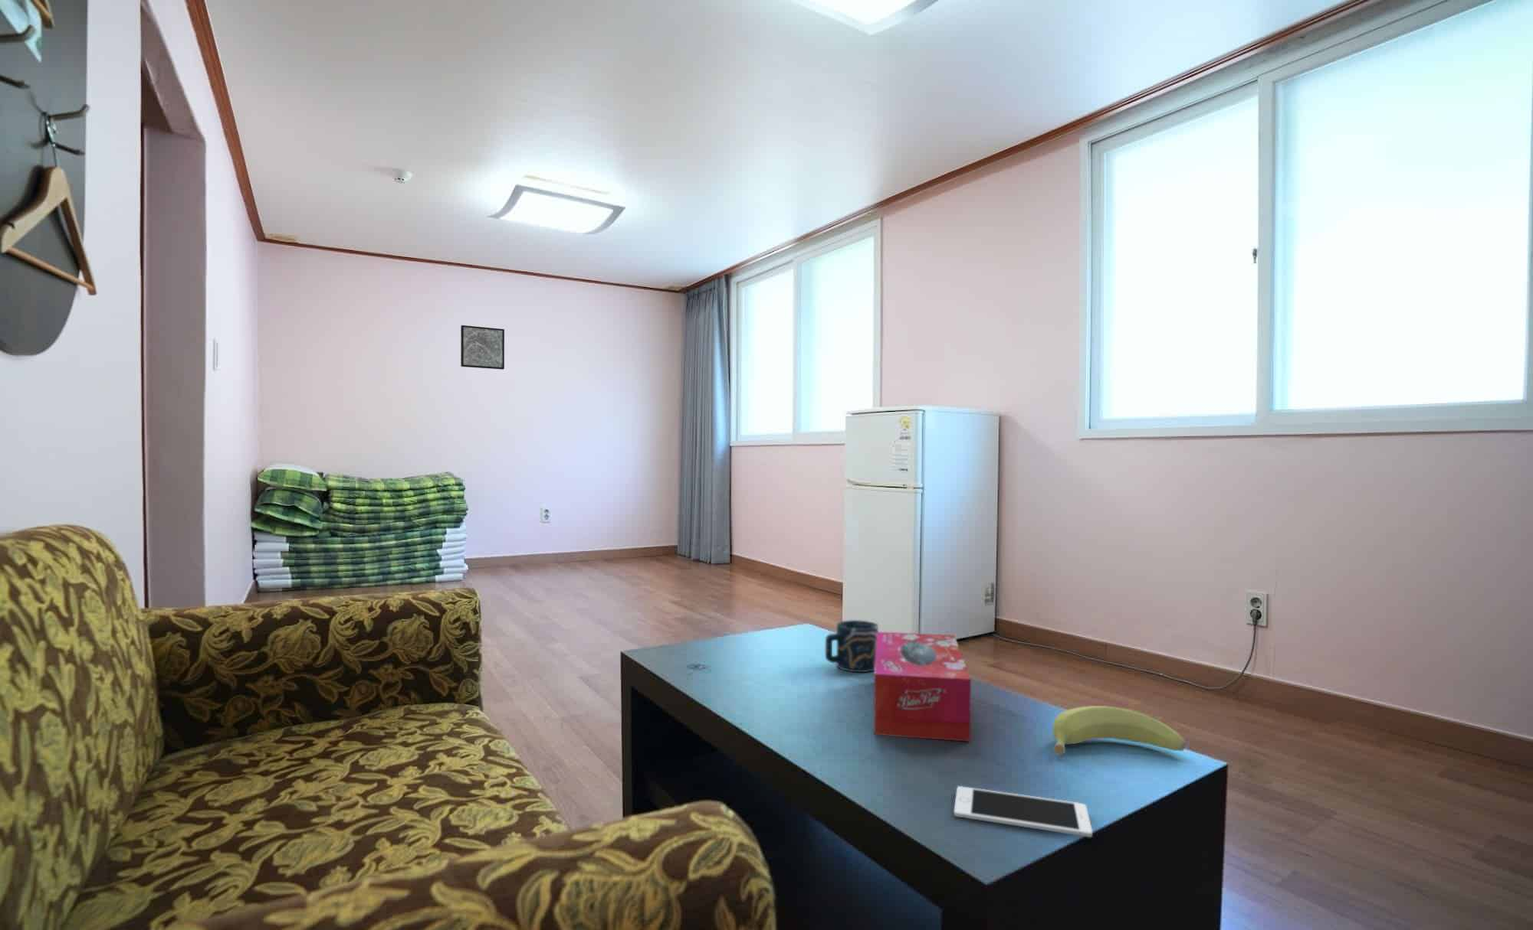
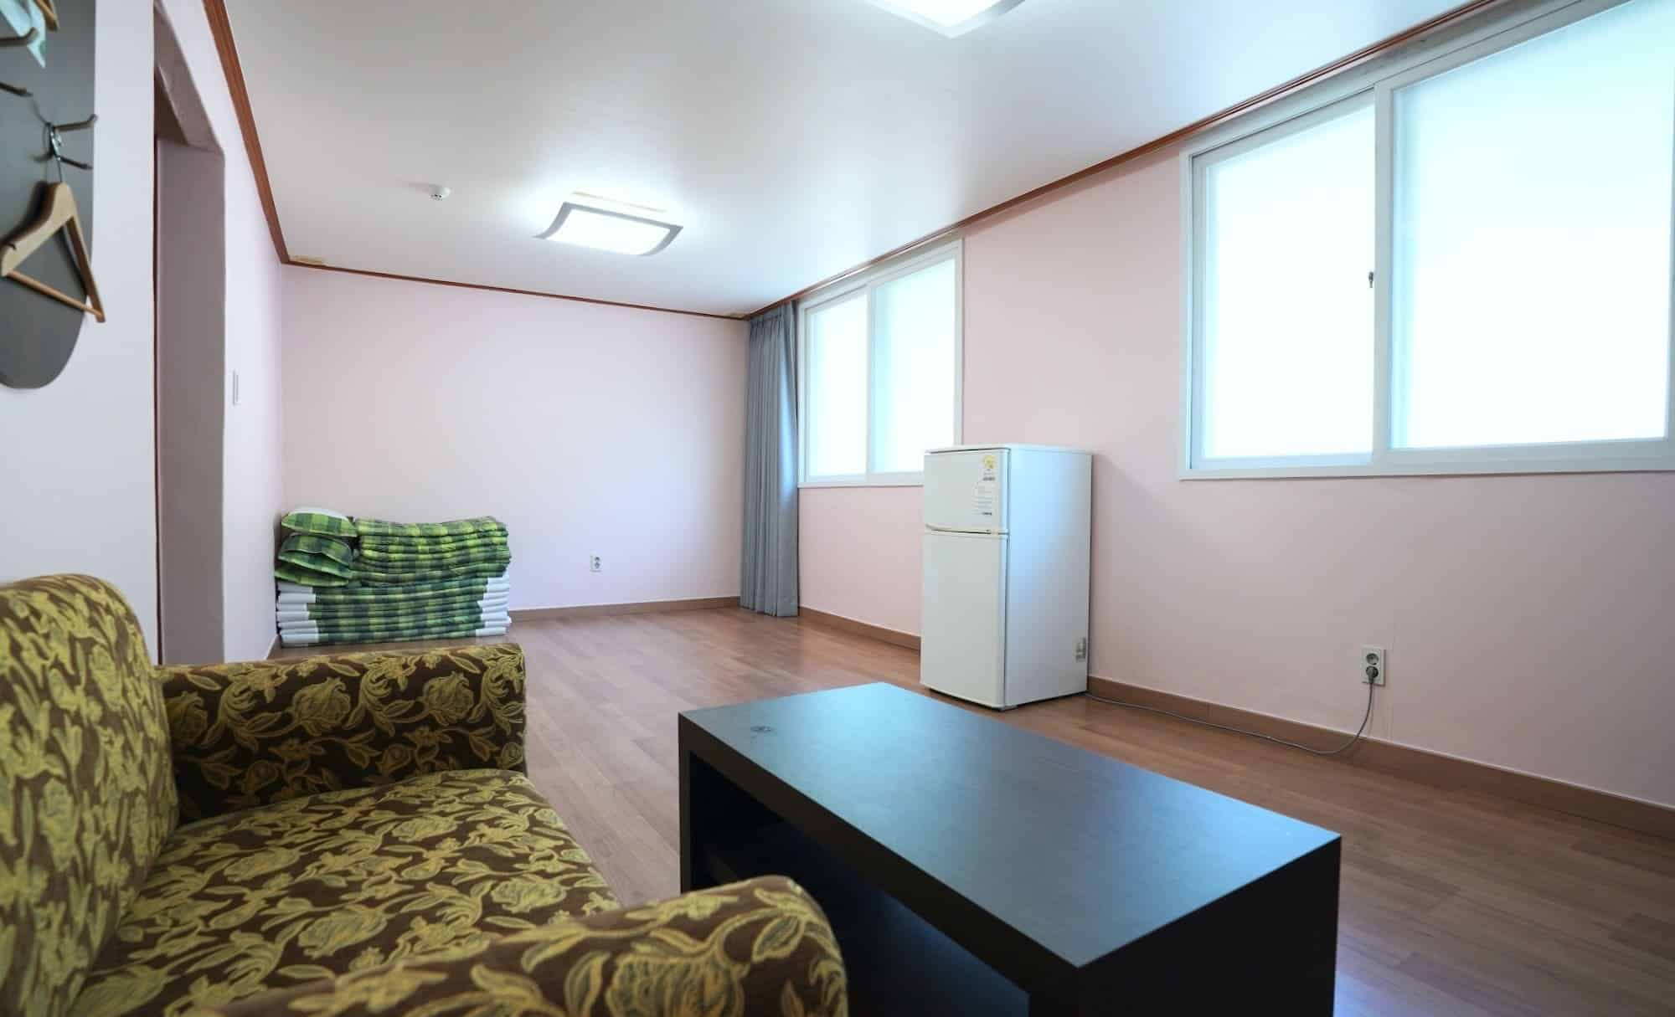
- cup [825,619,879,673]
- banana [1051,705,1187,755]
- wall art [460,325,505,371]
- cell phone [954,786,1093,838]
- tissue box [873,630,972,743]
